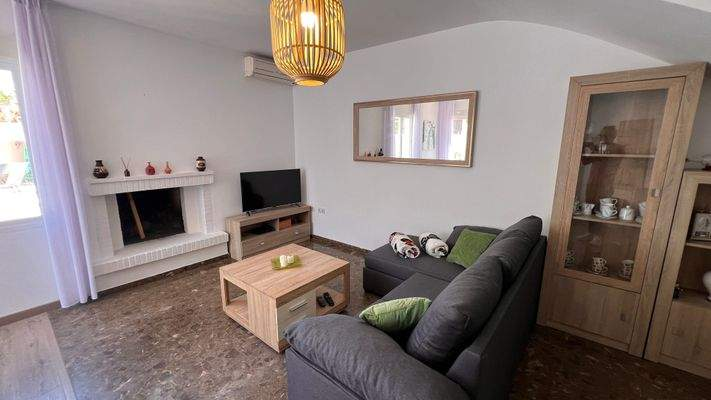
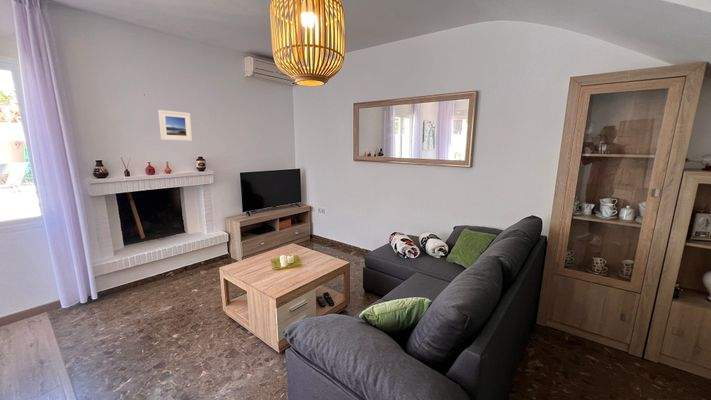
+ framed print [157,109,193,142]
